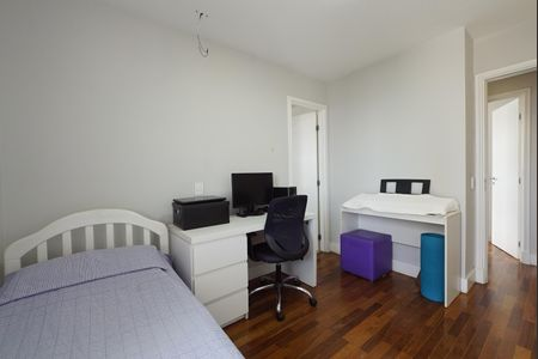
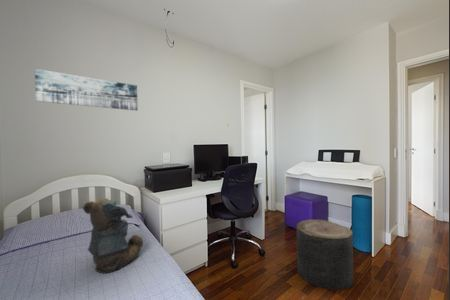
+ wall art [34,68,139,112]
+ stool [296,219,354,291]
+ teddy bear [82,198,144,274]
